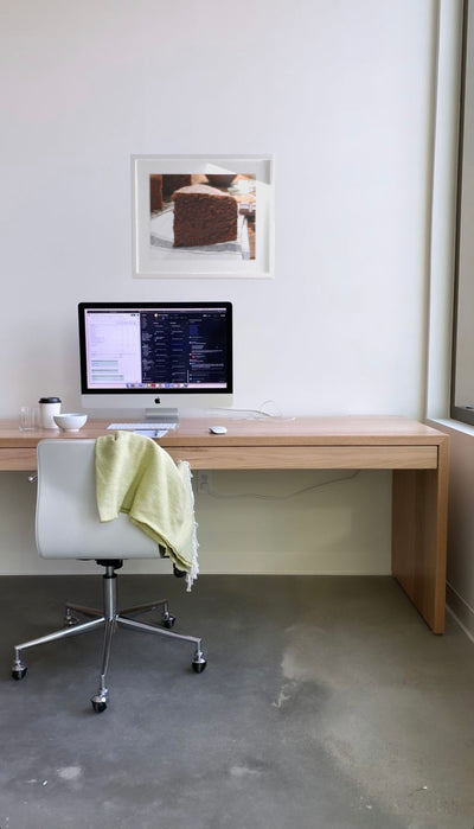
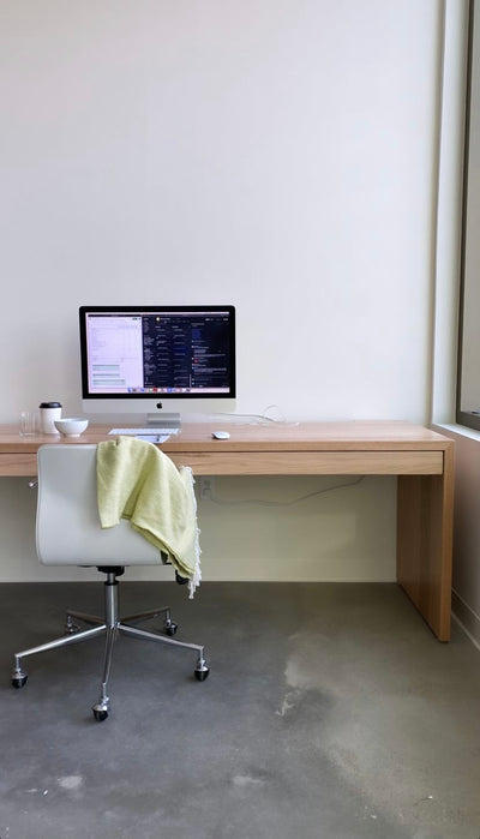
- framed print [129,153,276,280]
